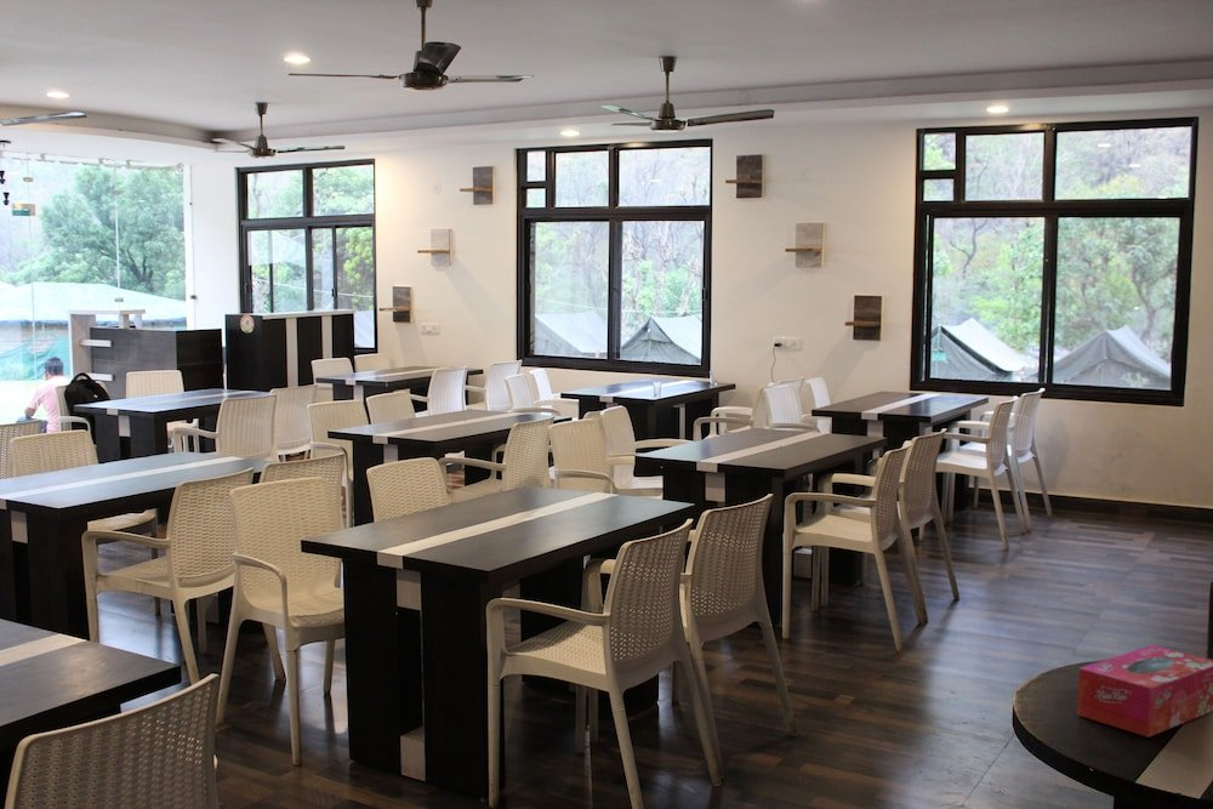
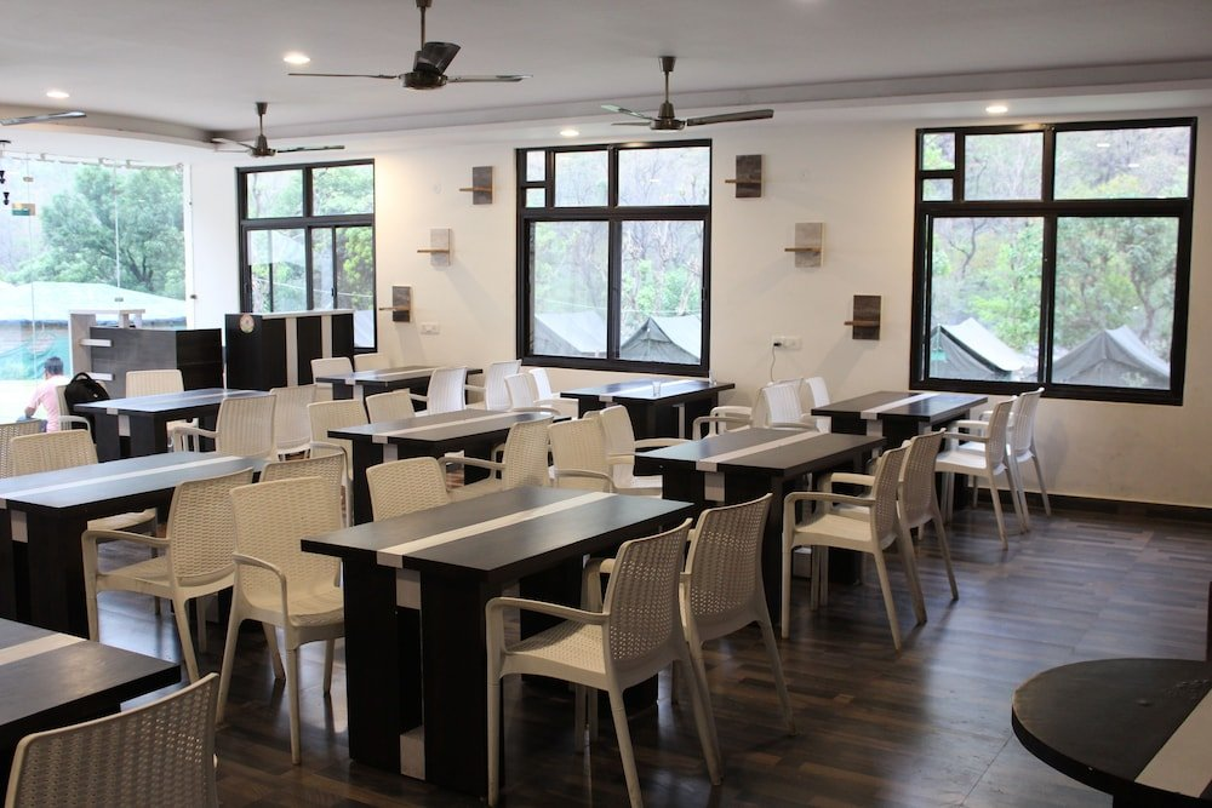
- tissue box [1076,644,1213,739]
